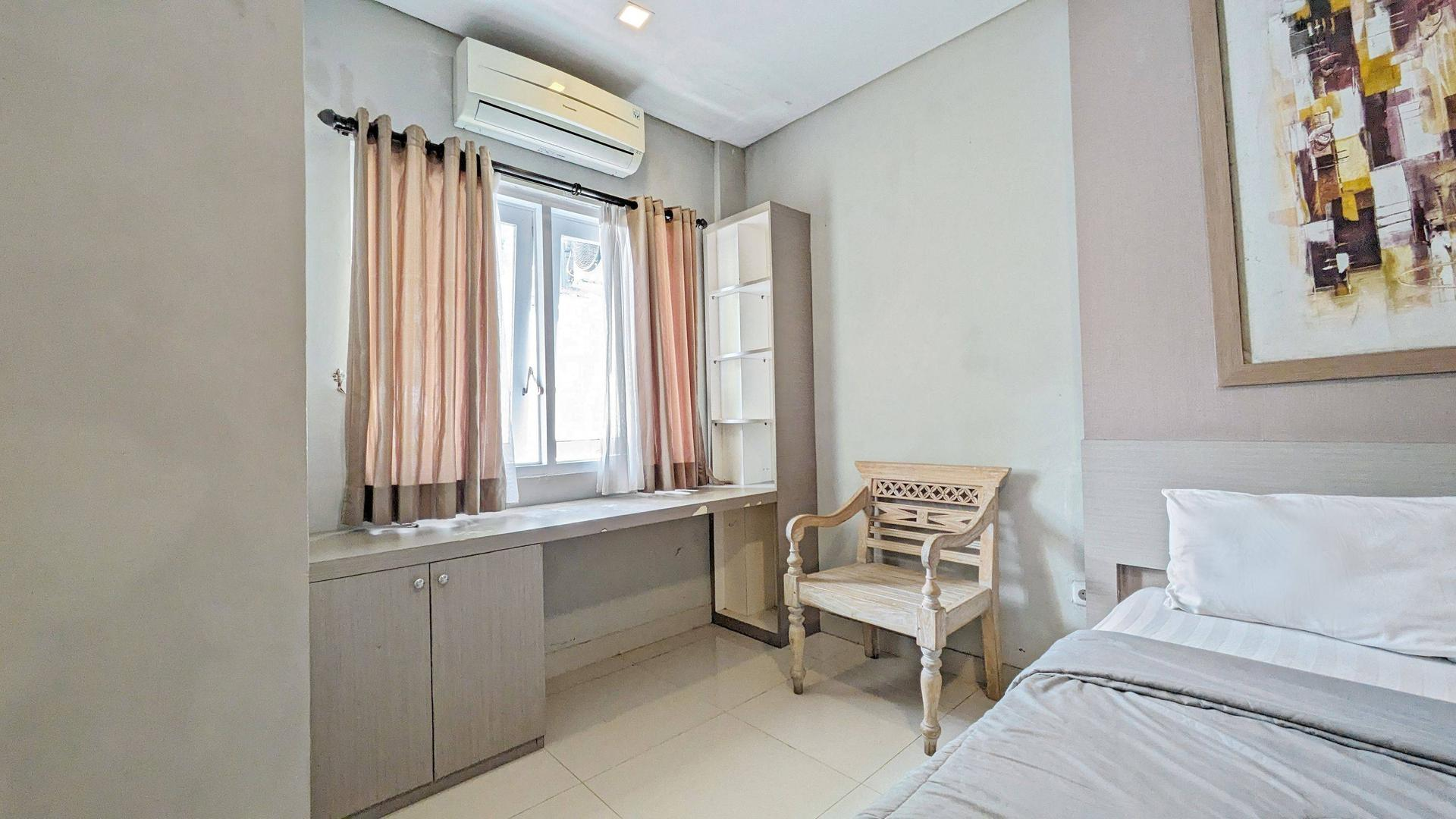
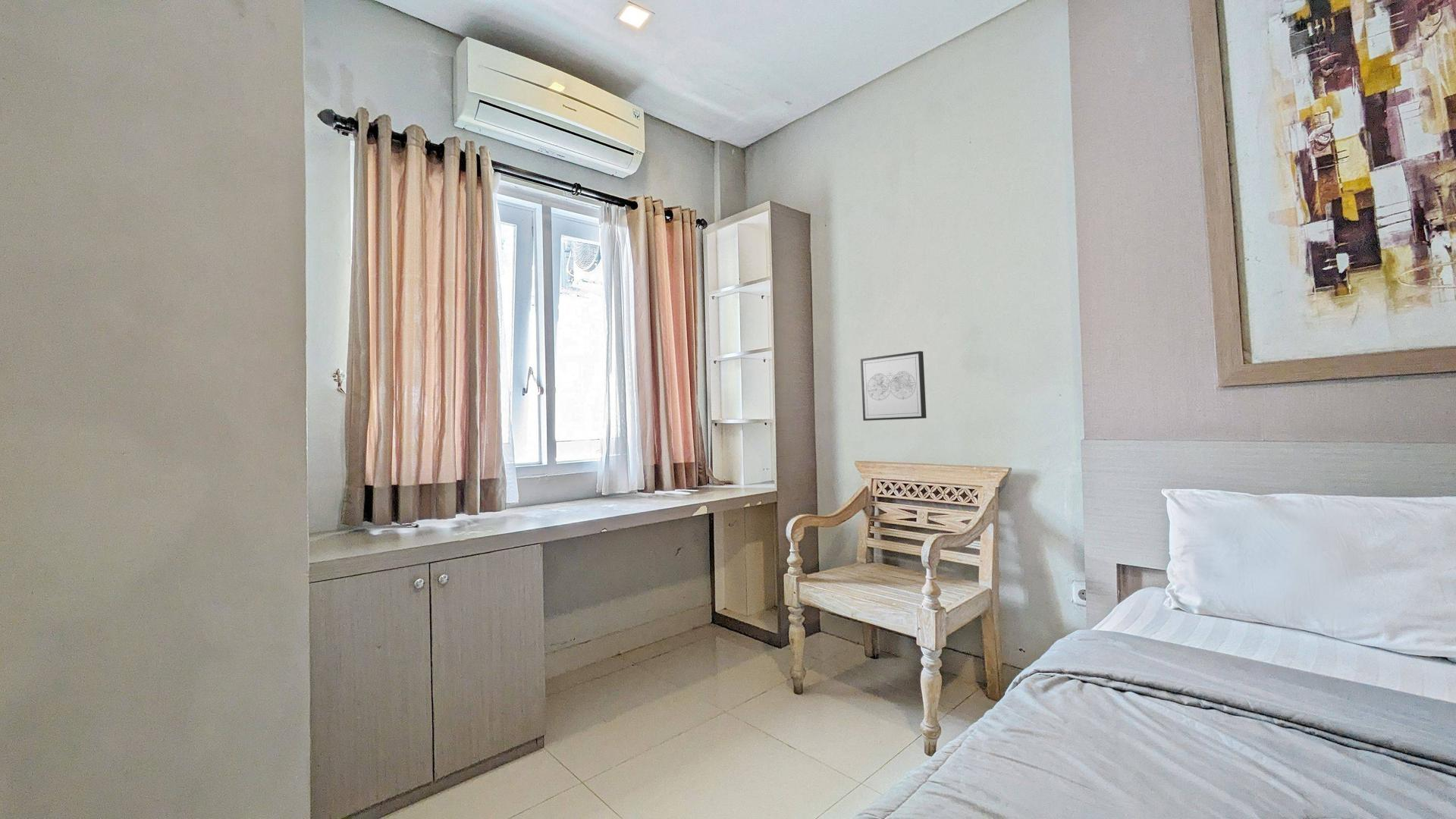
+ wall art [860,350,927,422]
